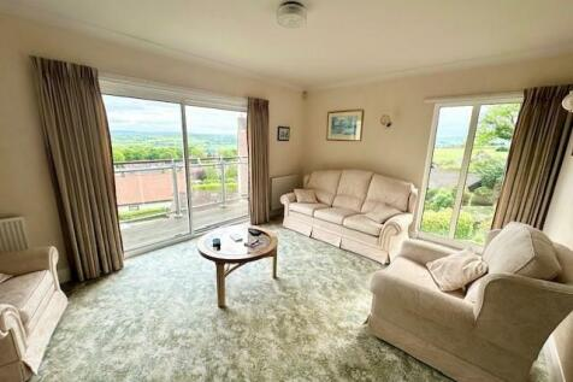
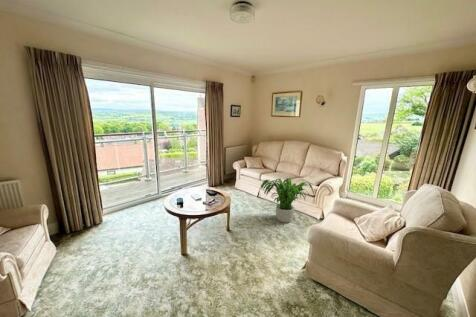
+ potted plant [259,177,315,224]
